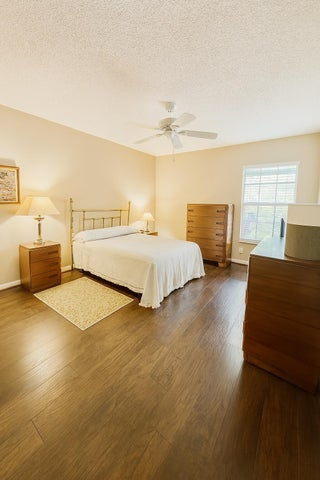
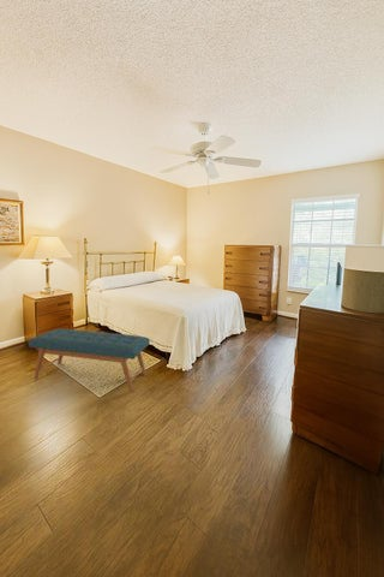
+ bench [28,328,151,393]
